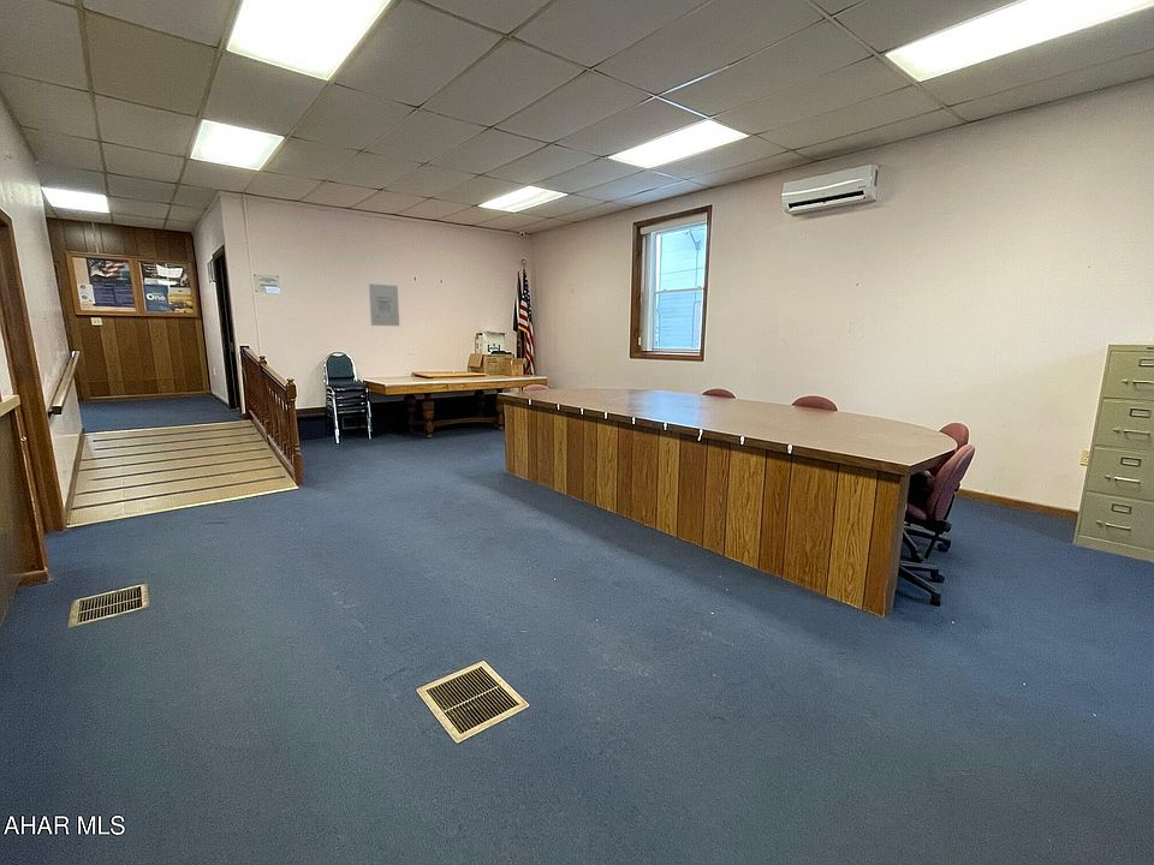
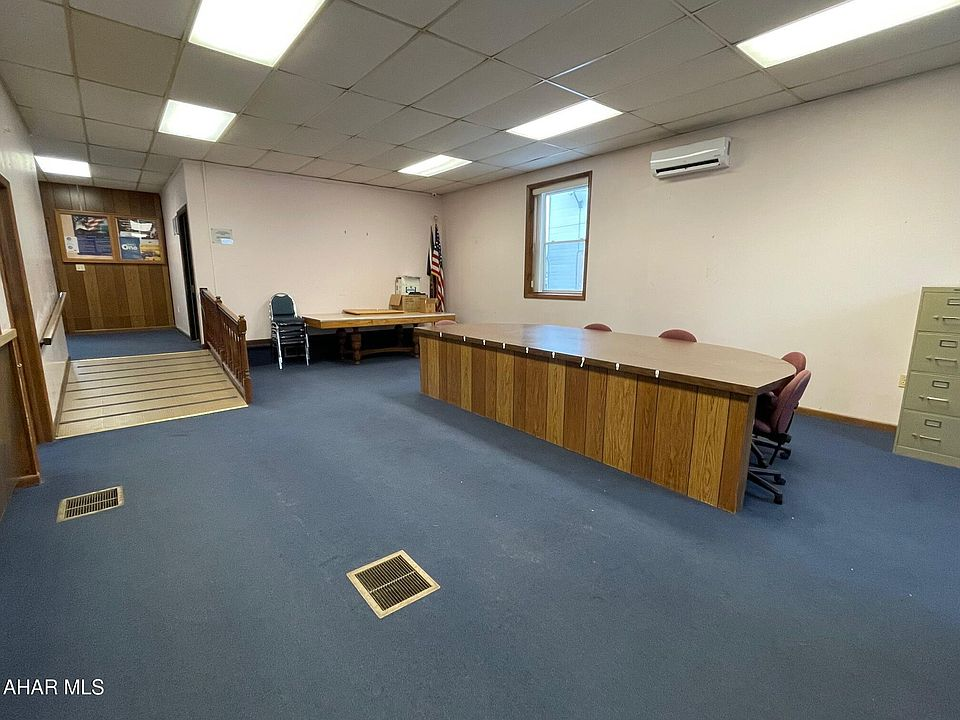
- wall art [368,282,400,327]
